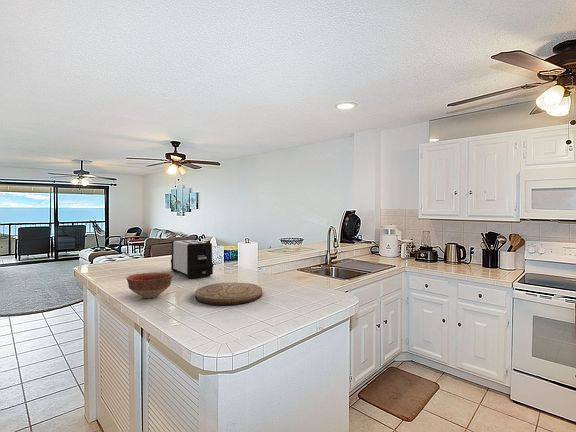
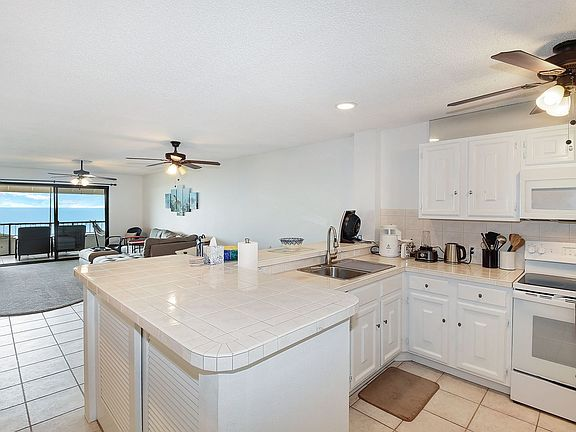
- cutting board [194,281,263,306]
- toaster [170,238,214,279]
- bowl [125,271,174,299]
